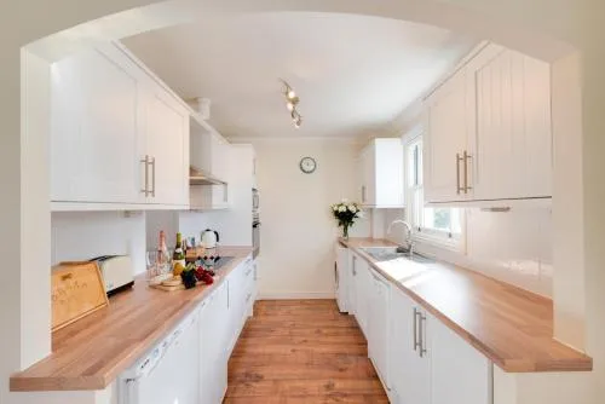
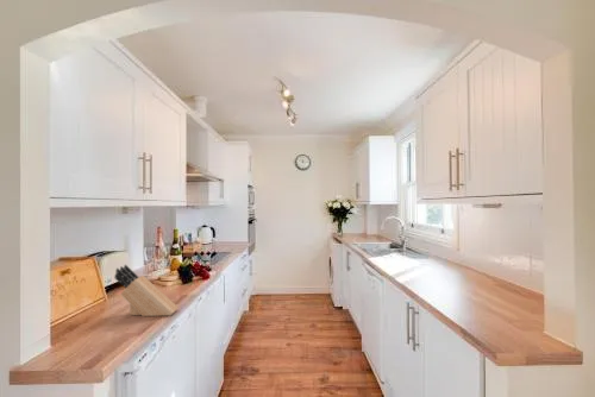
+ knife block [113,264,180,317]
